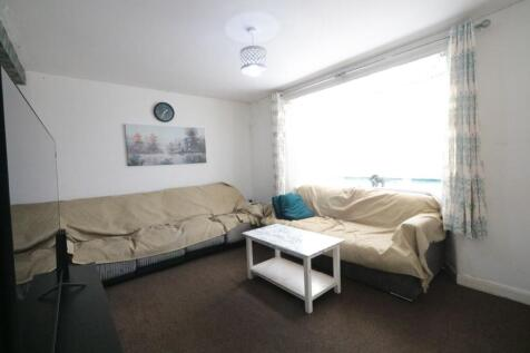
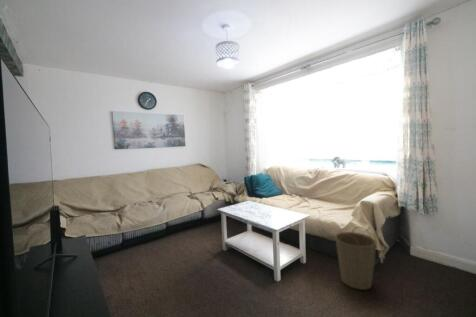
+ basket [334,226,378,291]
